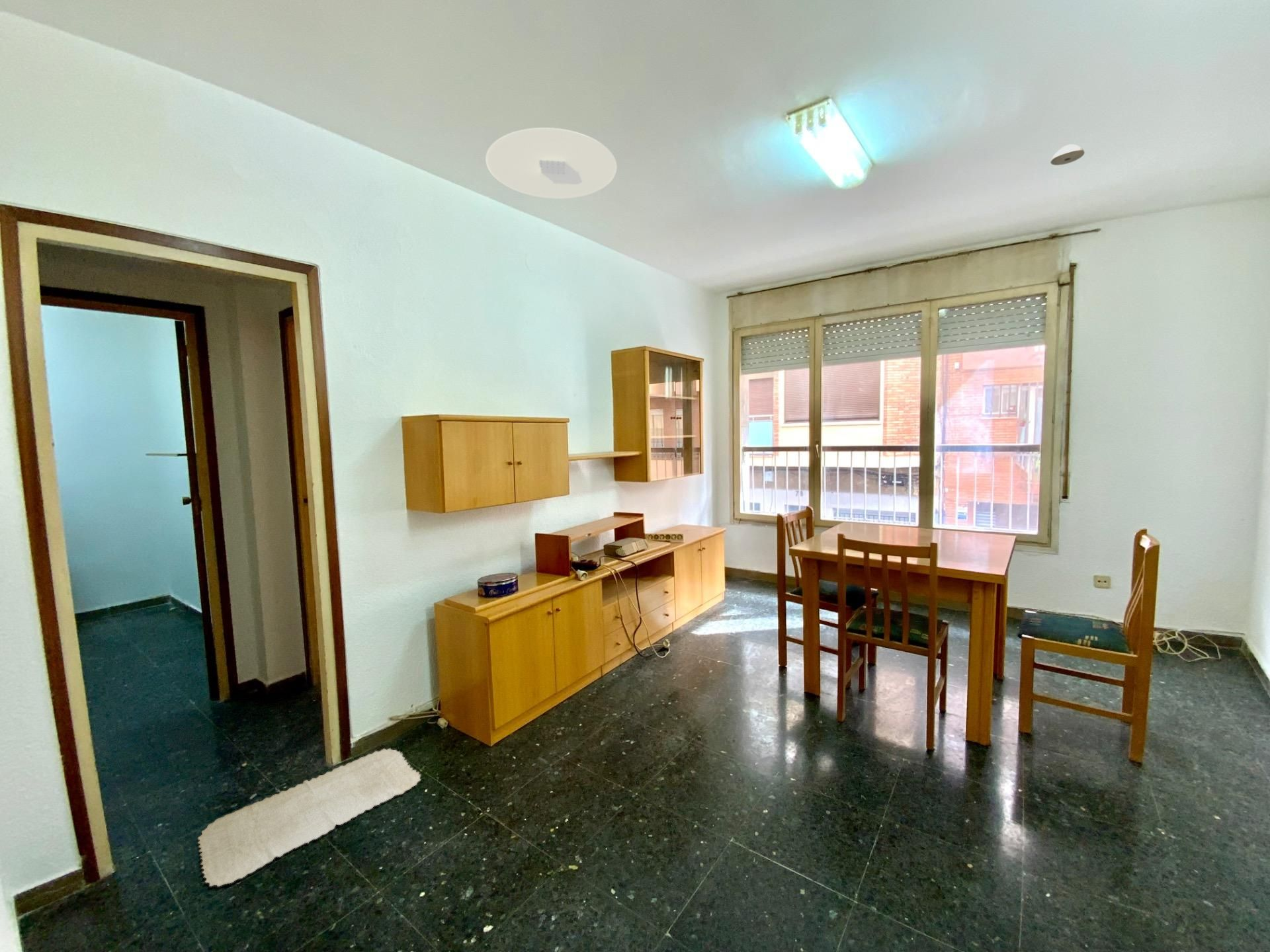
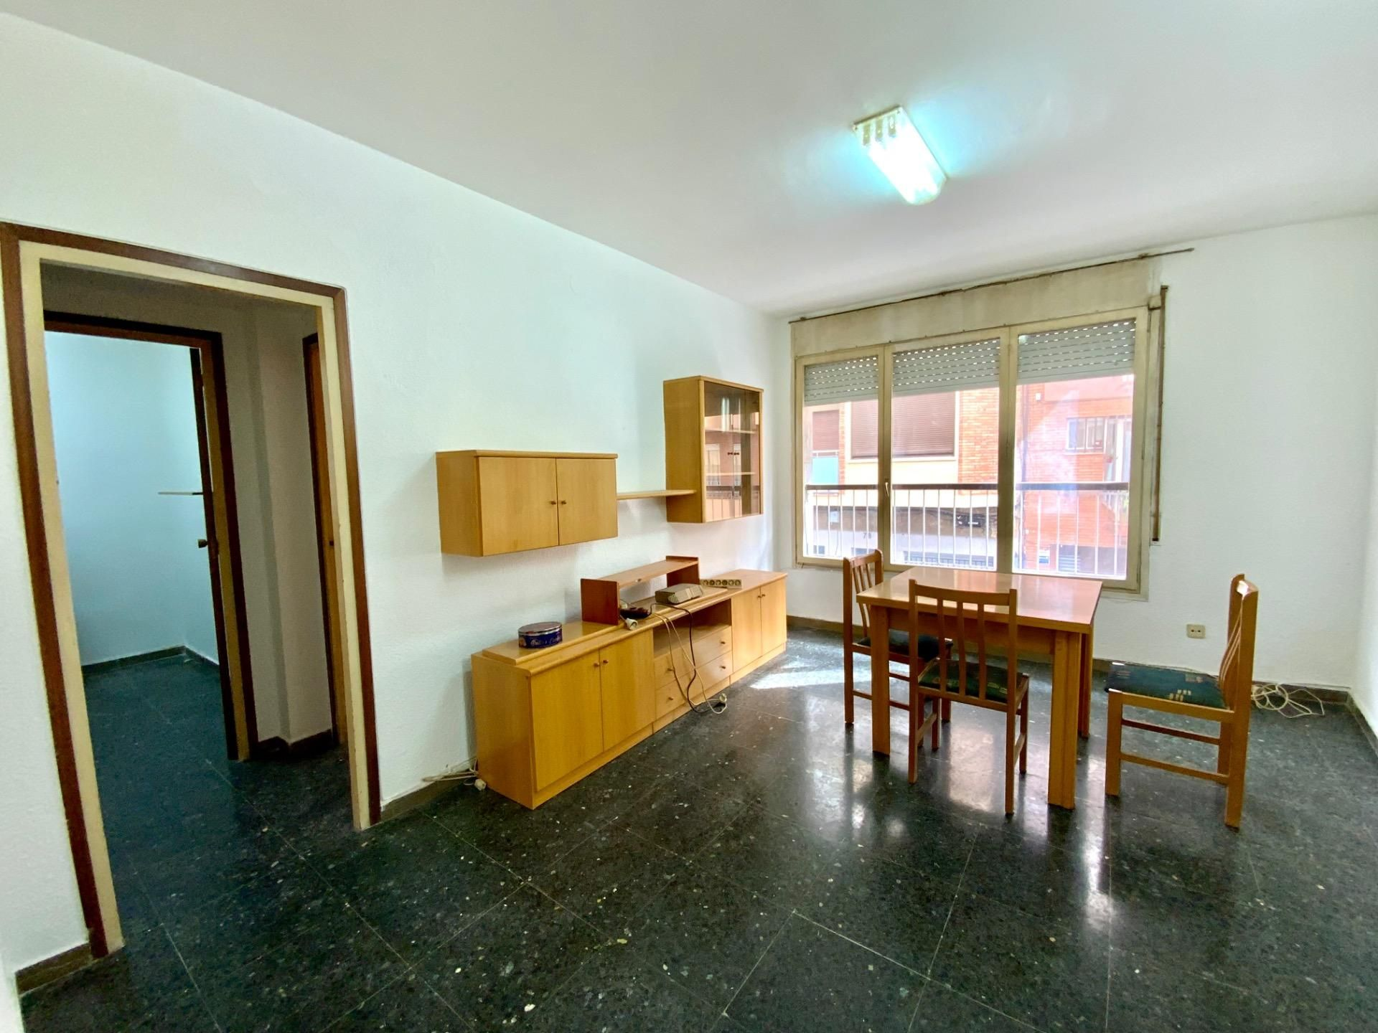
- bath mat [197,748,421,887]
- ceiling light [485,127,618,200]
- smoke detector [1050,143,1085,166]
